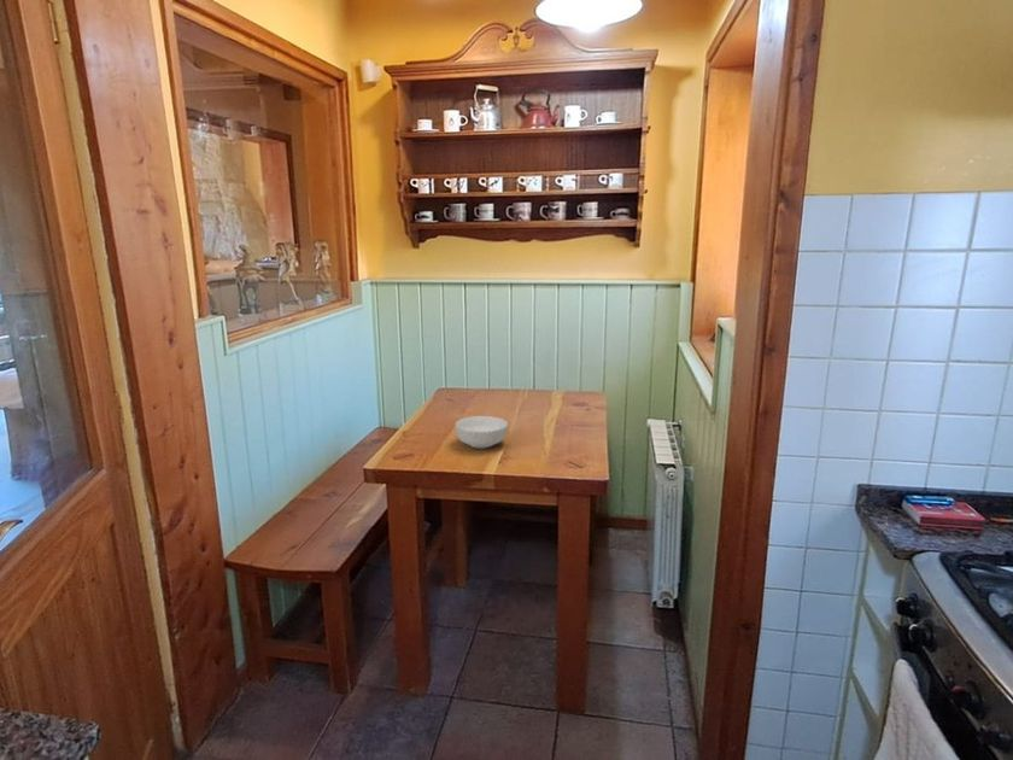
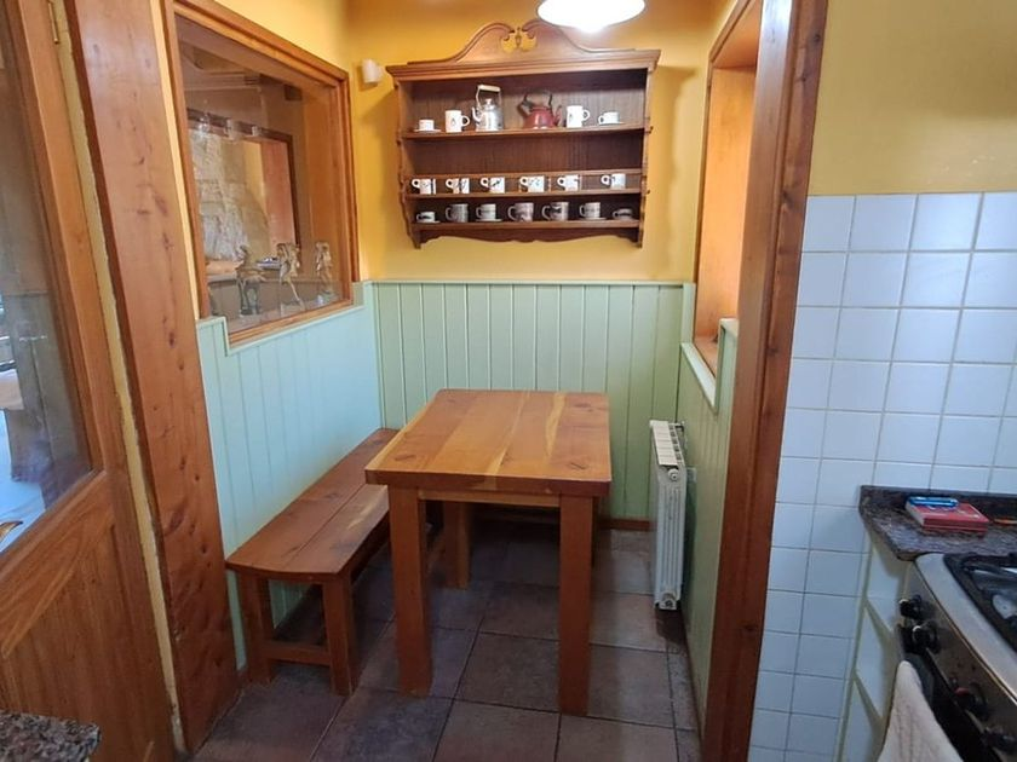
- cereal bowl [453,415,509,450]
